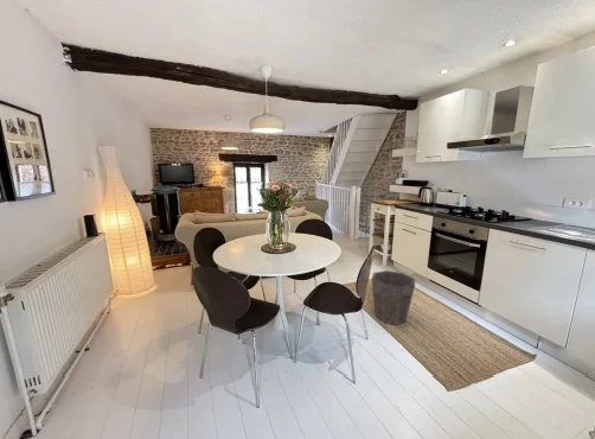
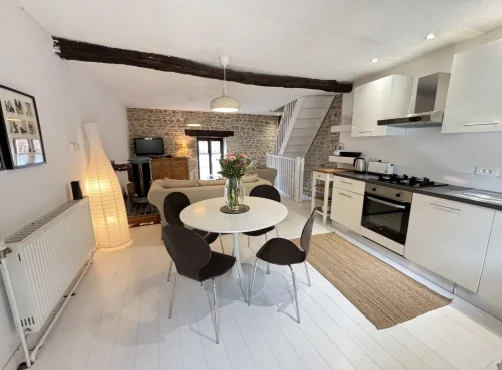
- waste bin [370,269,416,326]
